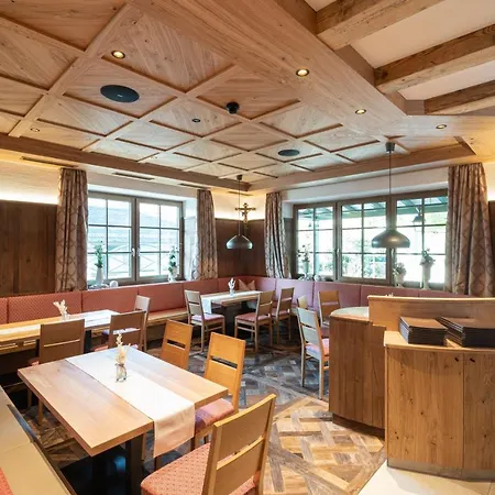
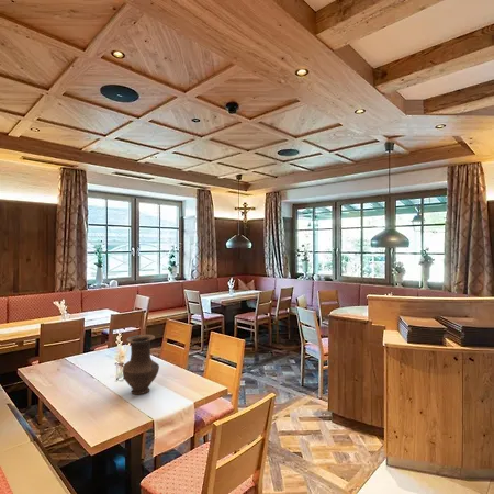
+ vase [122,334,160,395]
